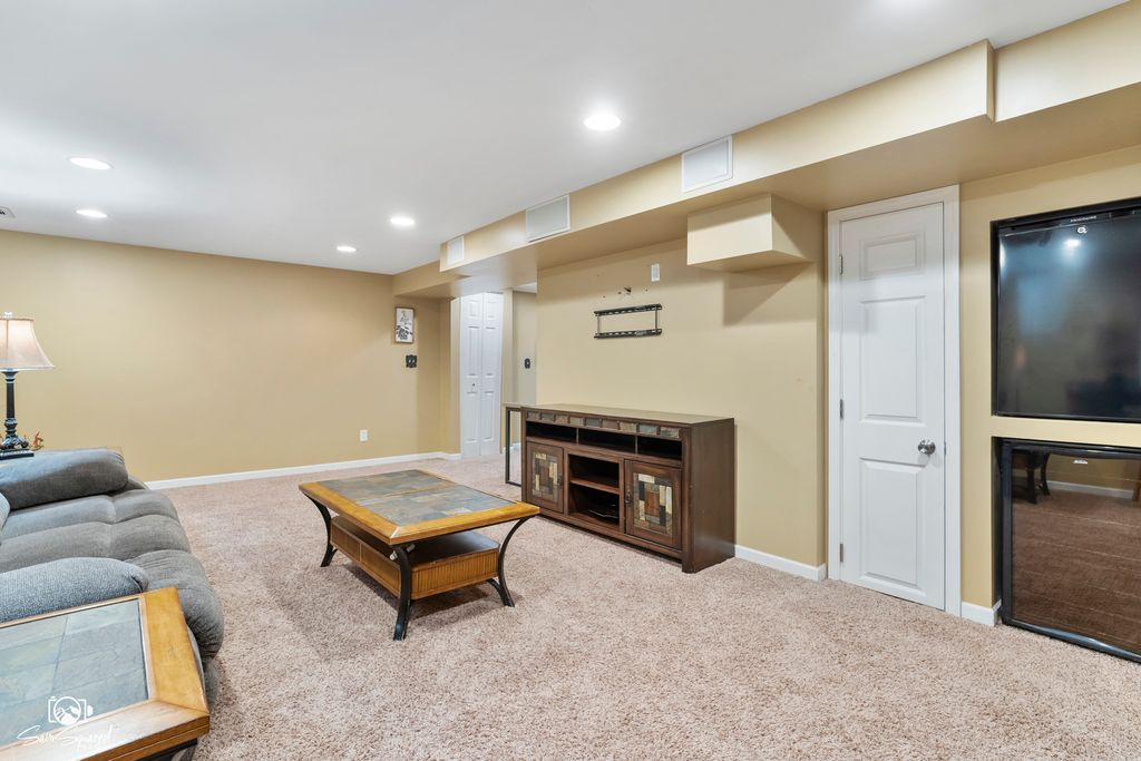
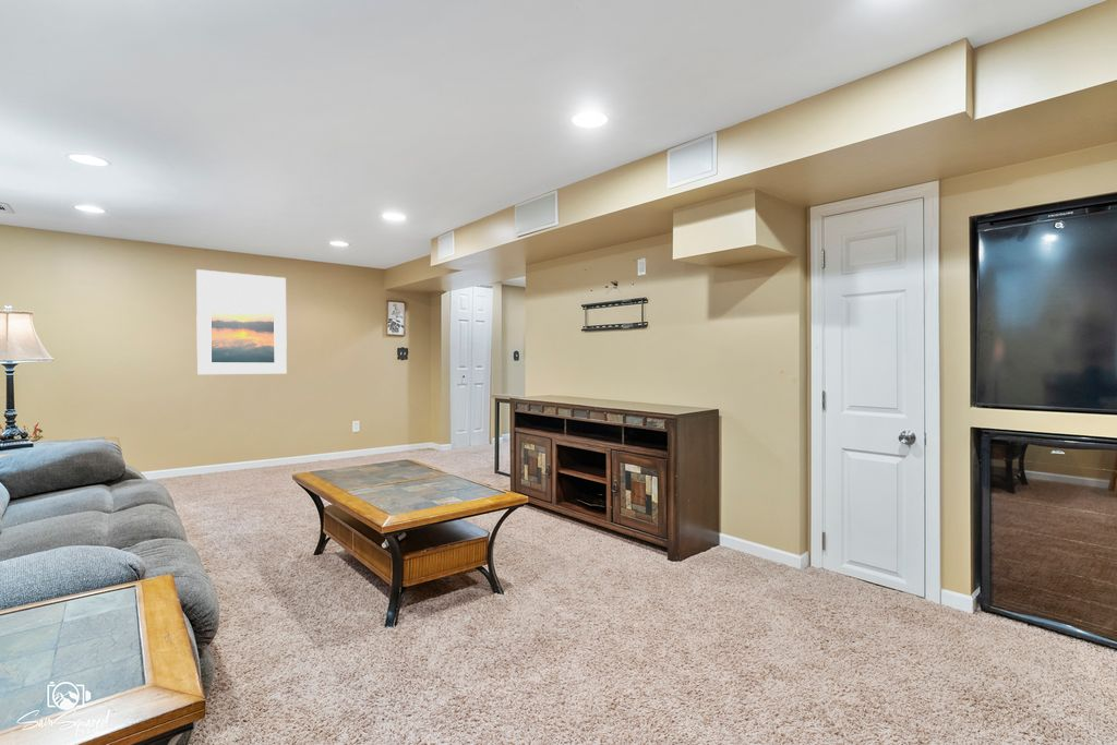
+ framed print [195,268,288,375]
